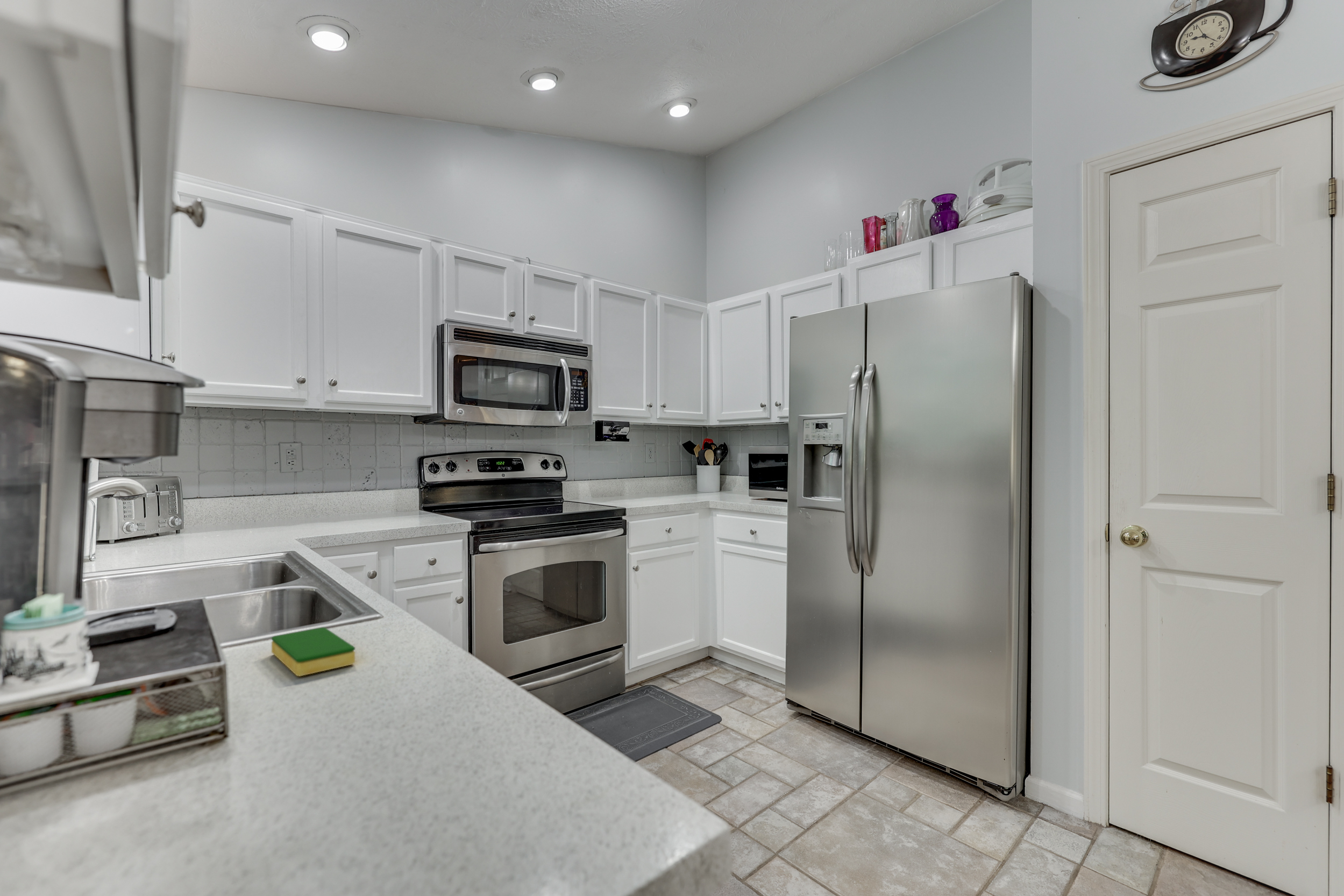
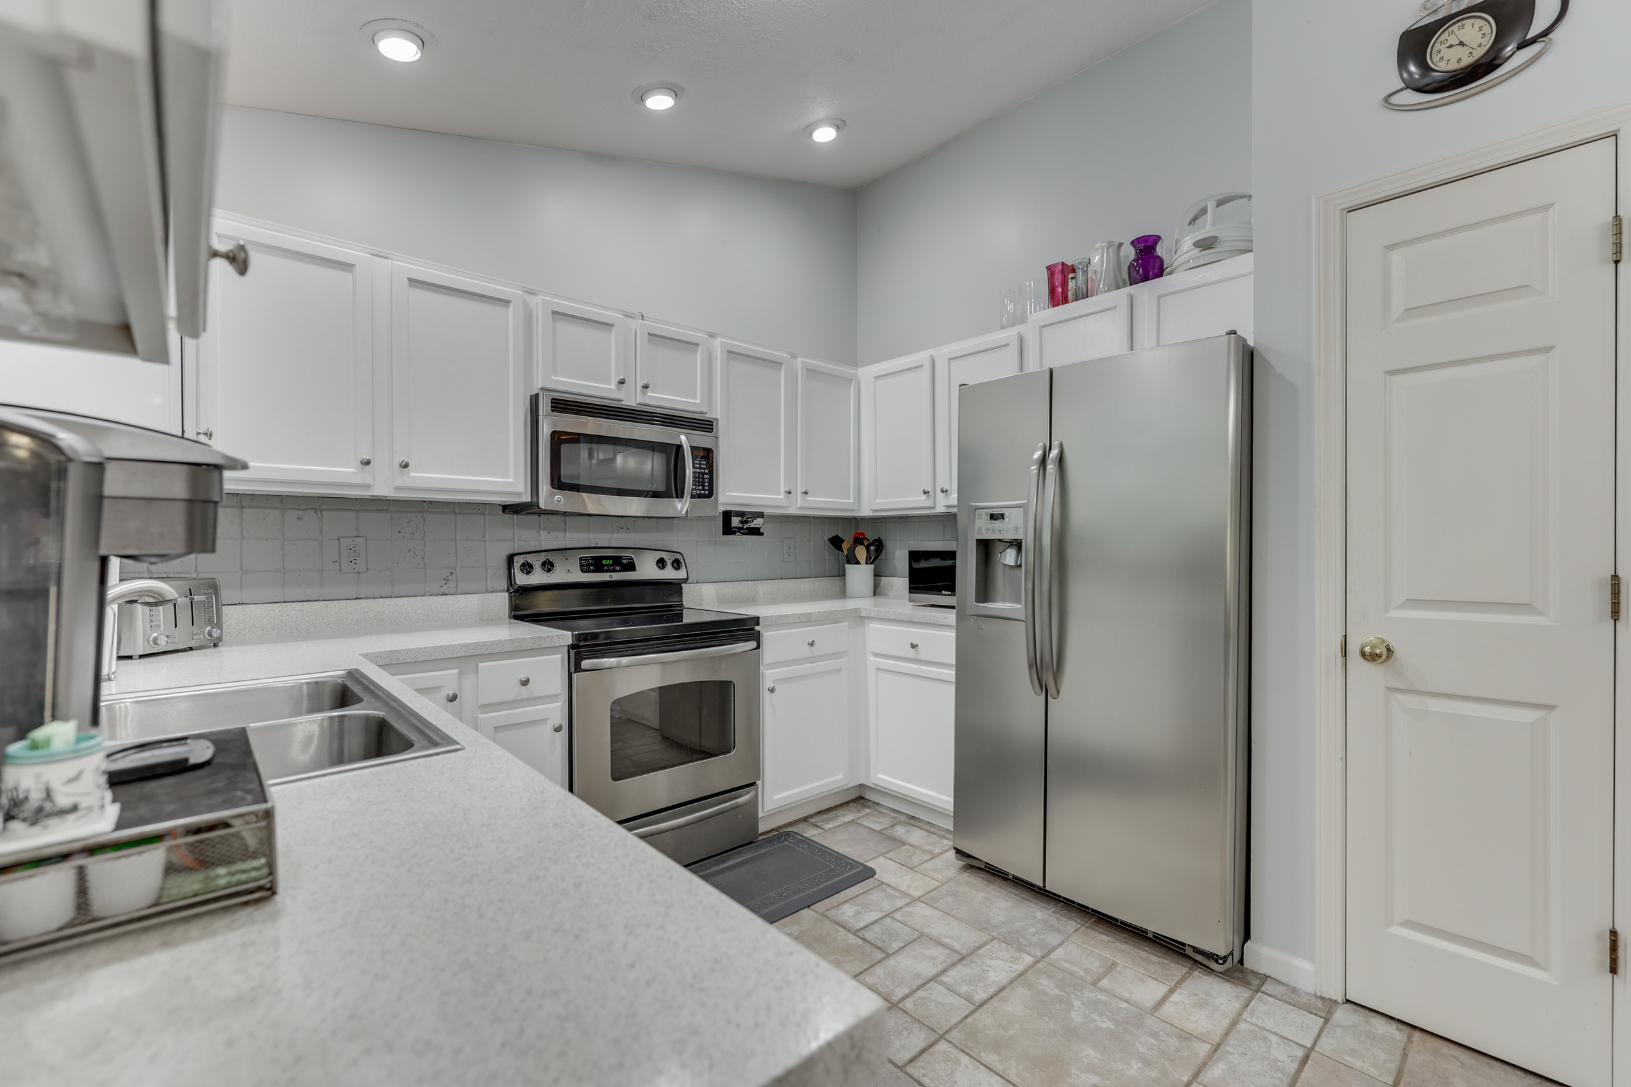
- dish sponge [271,627,355,677]
